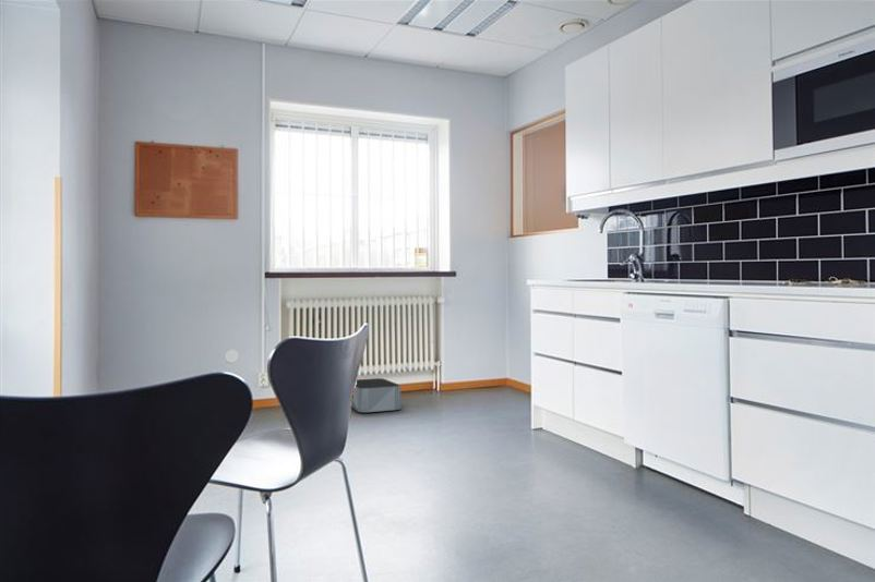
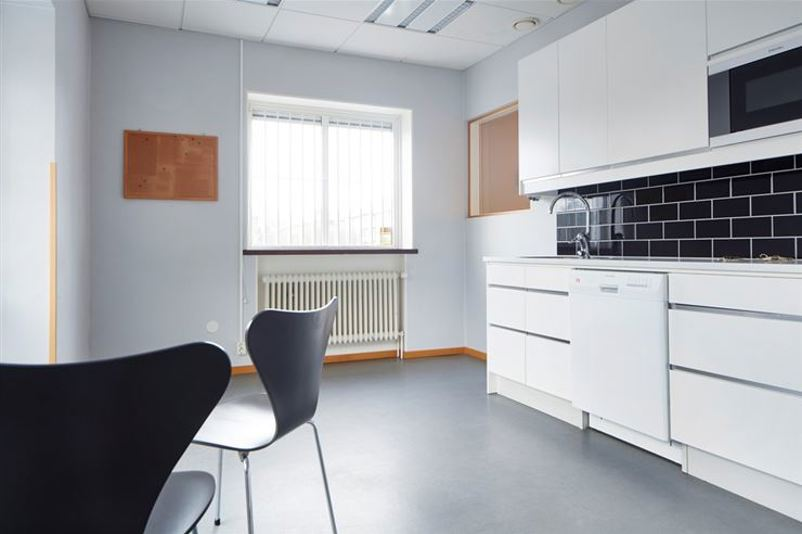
- storage bin [350,377,401,413]
